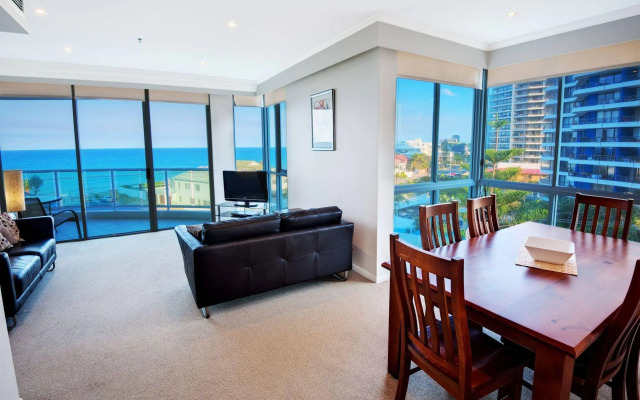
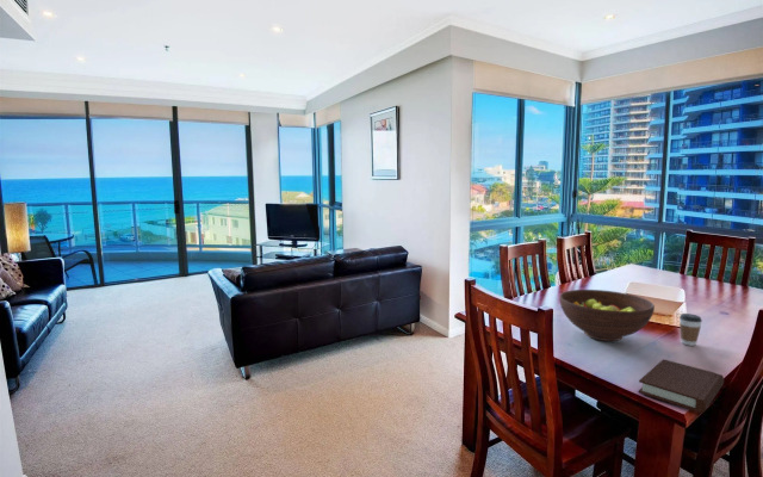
+ book [637,358,725,414]
+ fruit bowl [558,289,656,342]
+ coffee cup [678,312,703,347]
